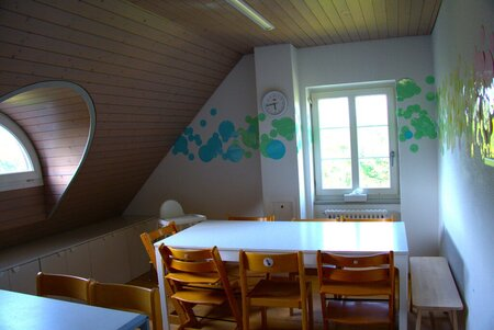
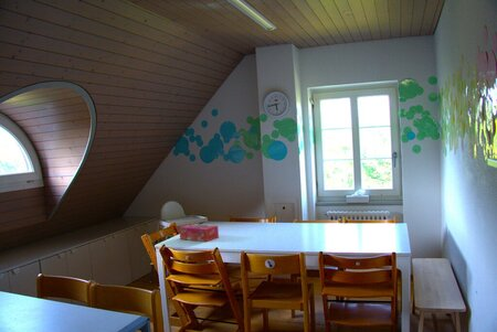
+ tissue box [178,223,220,243]
